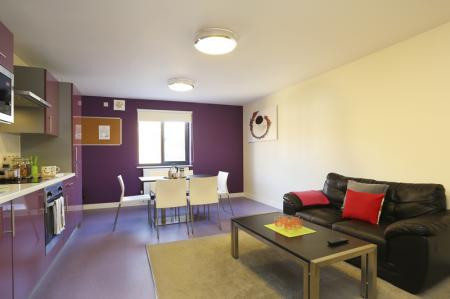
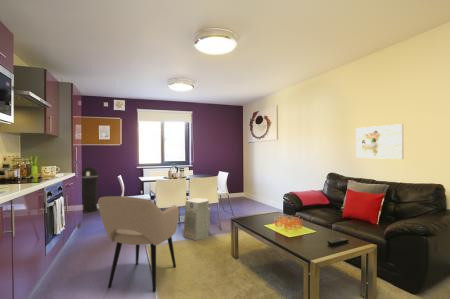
+ trash can [81,166,99,213]
+ fan [182,197,211,242]
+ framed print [355,123,404,160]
+ armchair [97,195,180,293]
